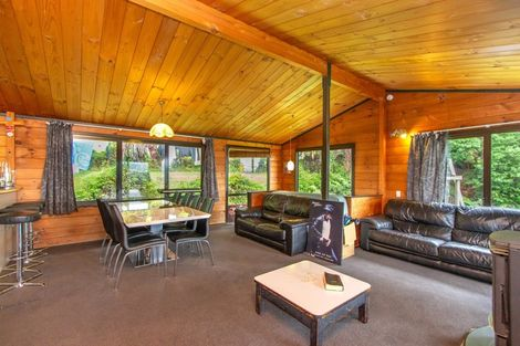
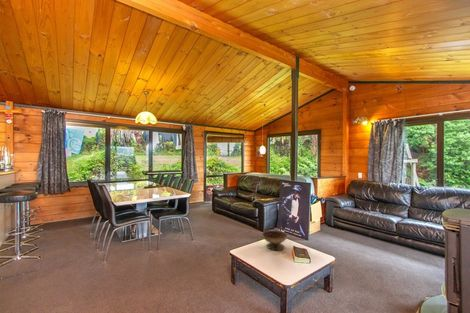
+ decorative bowl [261,230,289,251]
